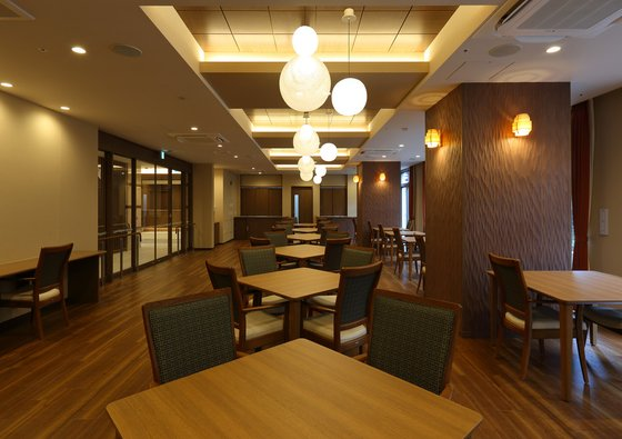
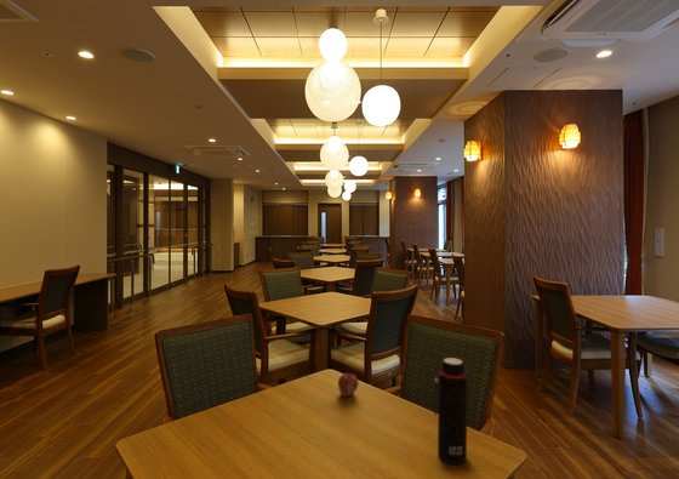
+ water bottle [432,357,468,466]
+ fruit [337,372,359,398]
